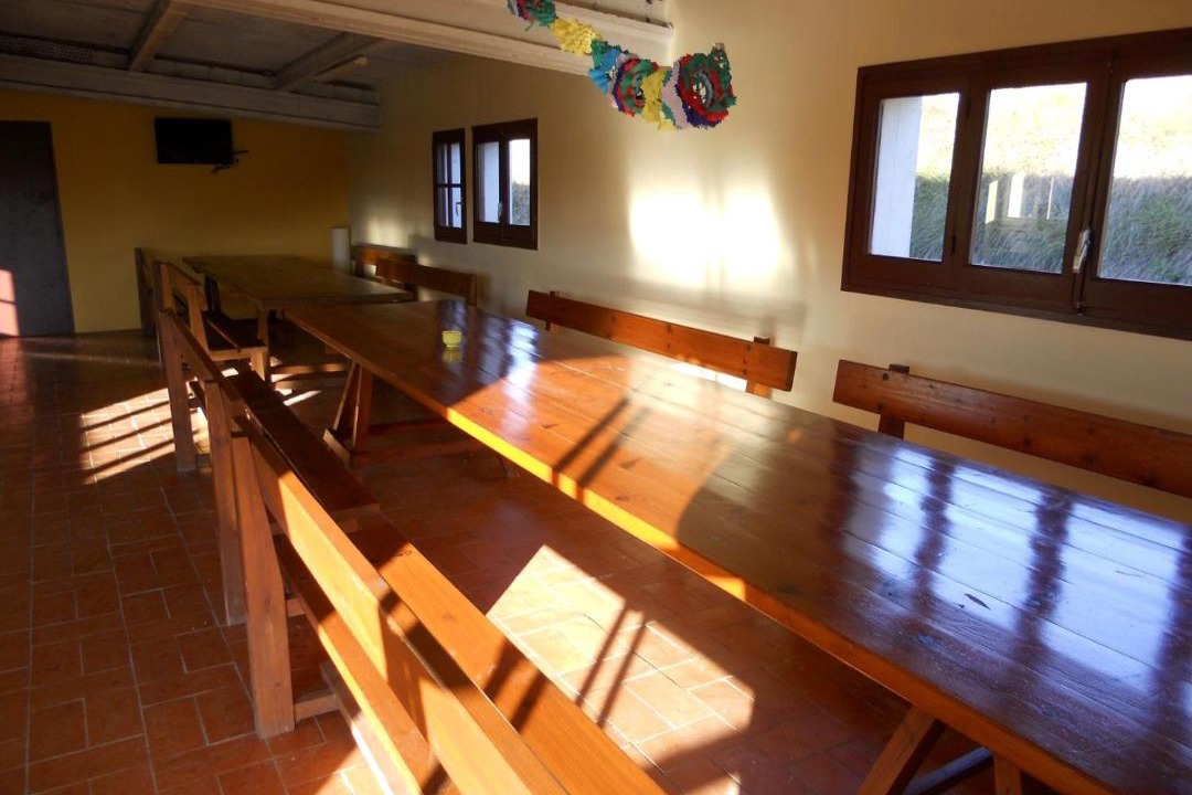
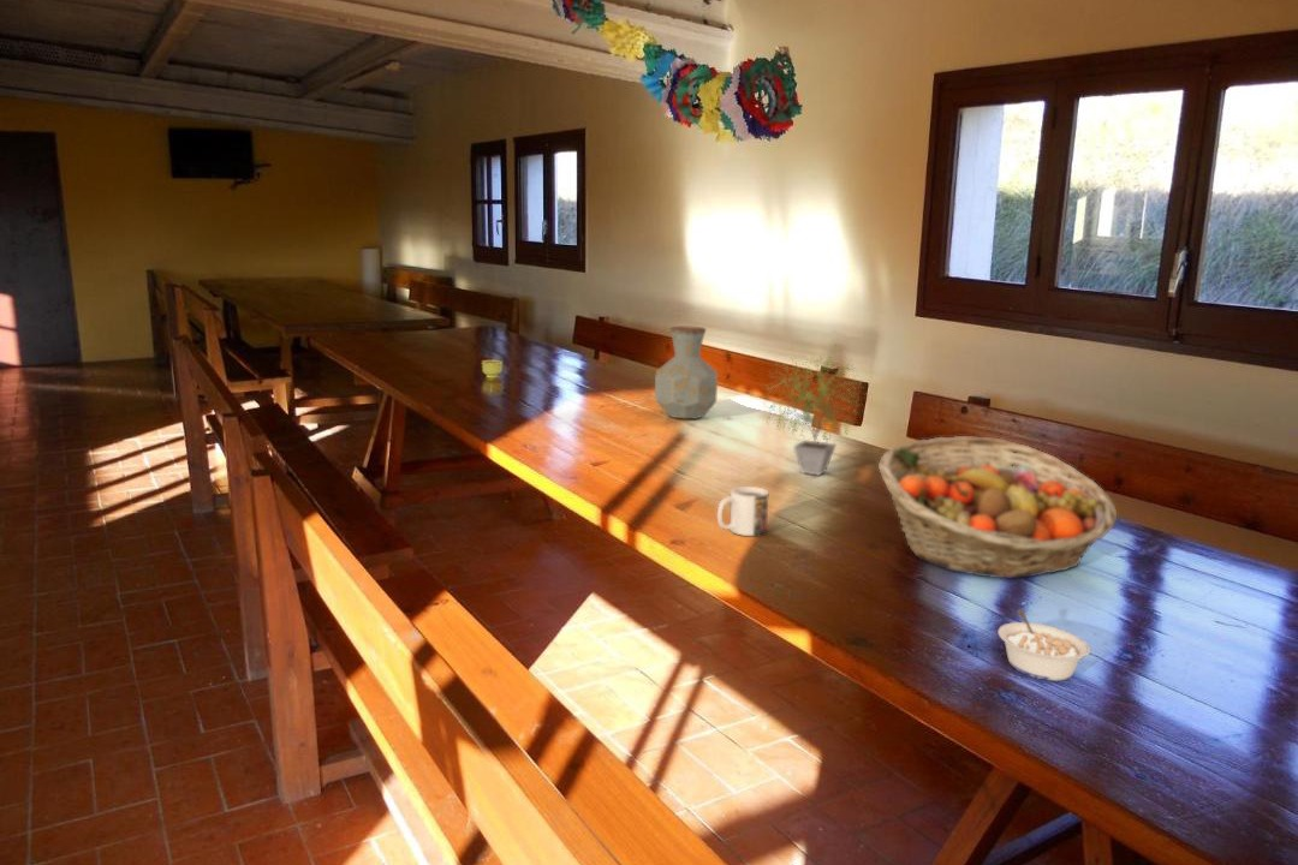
+ mug [716,485,770,537]
+ legume [996,608,1091,682]
+ fruit basket [877,435,1118,579]
+ vase [654,326,719,420]
+ potted plant [760,345,871,477]
